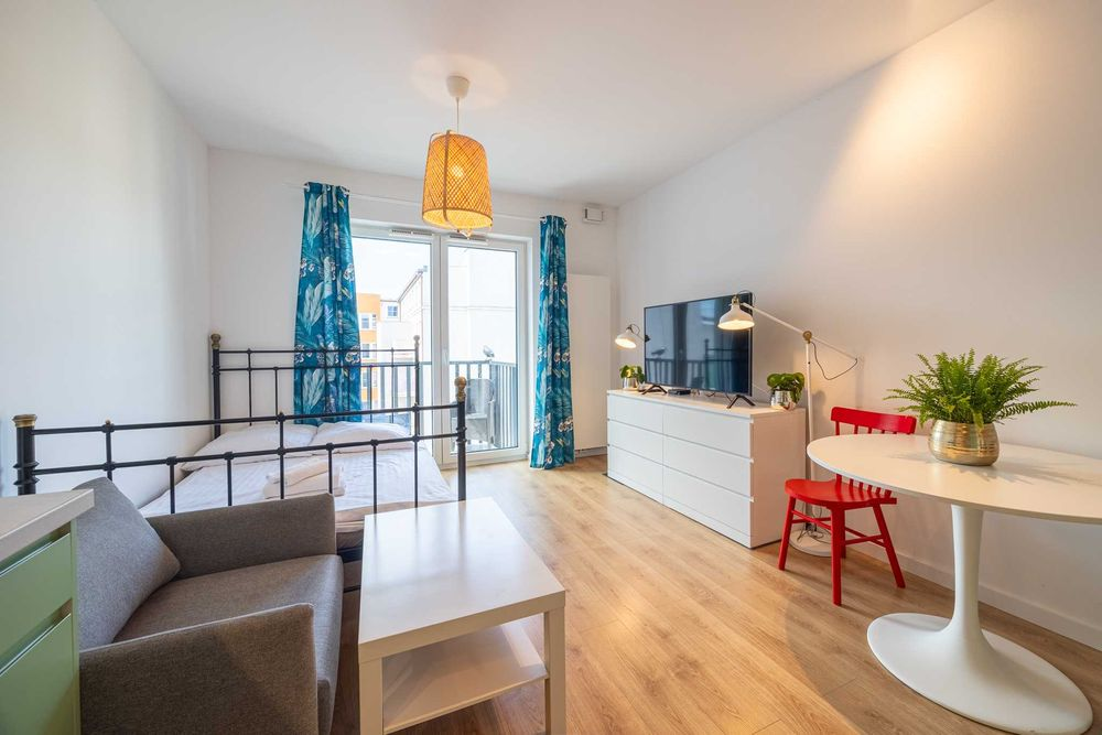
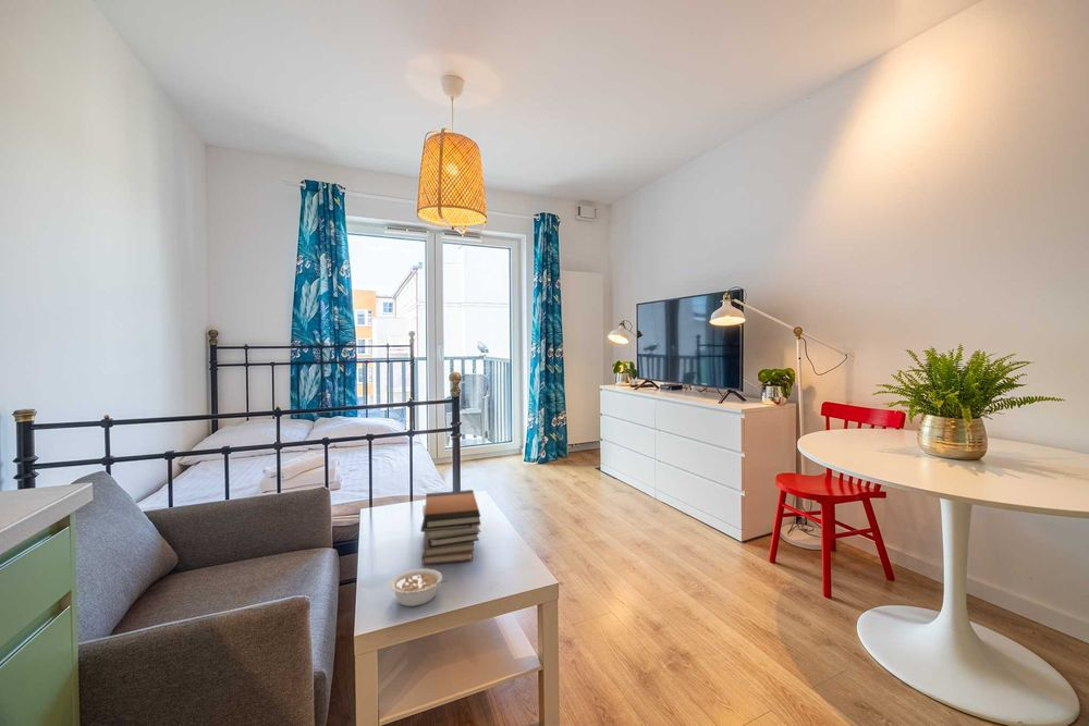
+ book stack [420,489,481,566]
+ legume [389,568,449,607]
